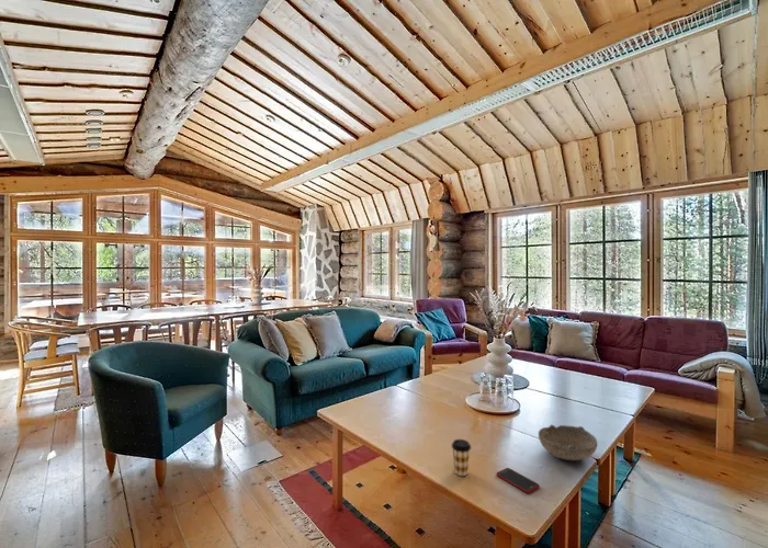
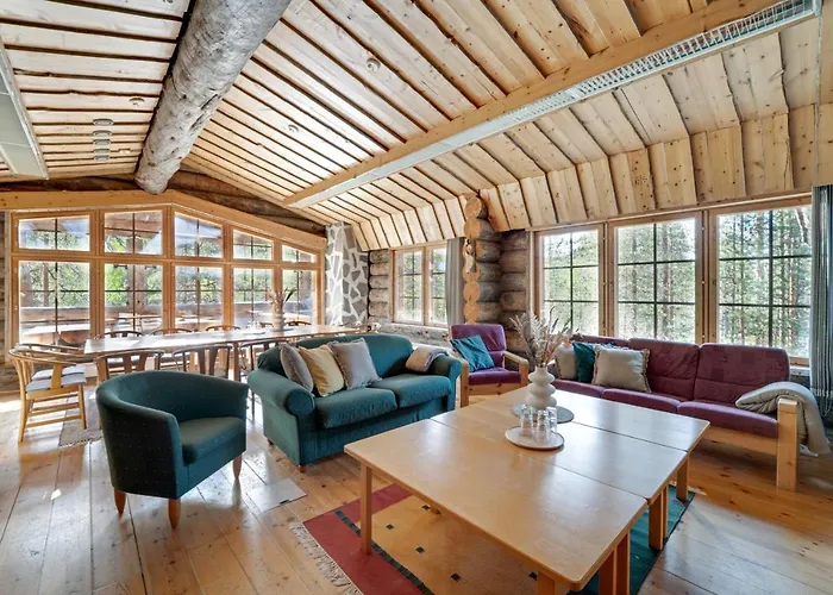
- coffee cup [451,438,472,477]
- cell phone [495,467,541,494]
- bowl [538,424,599,461]
